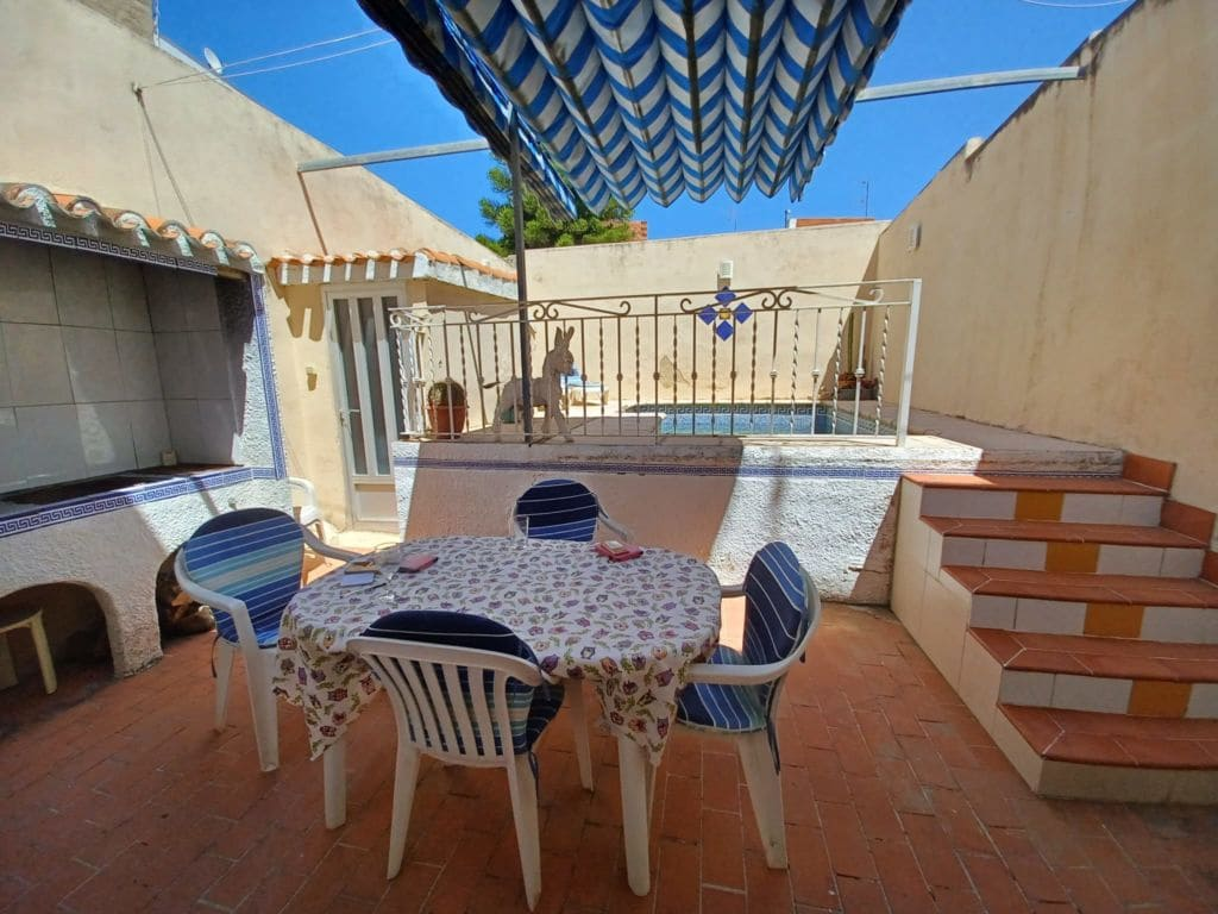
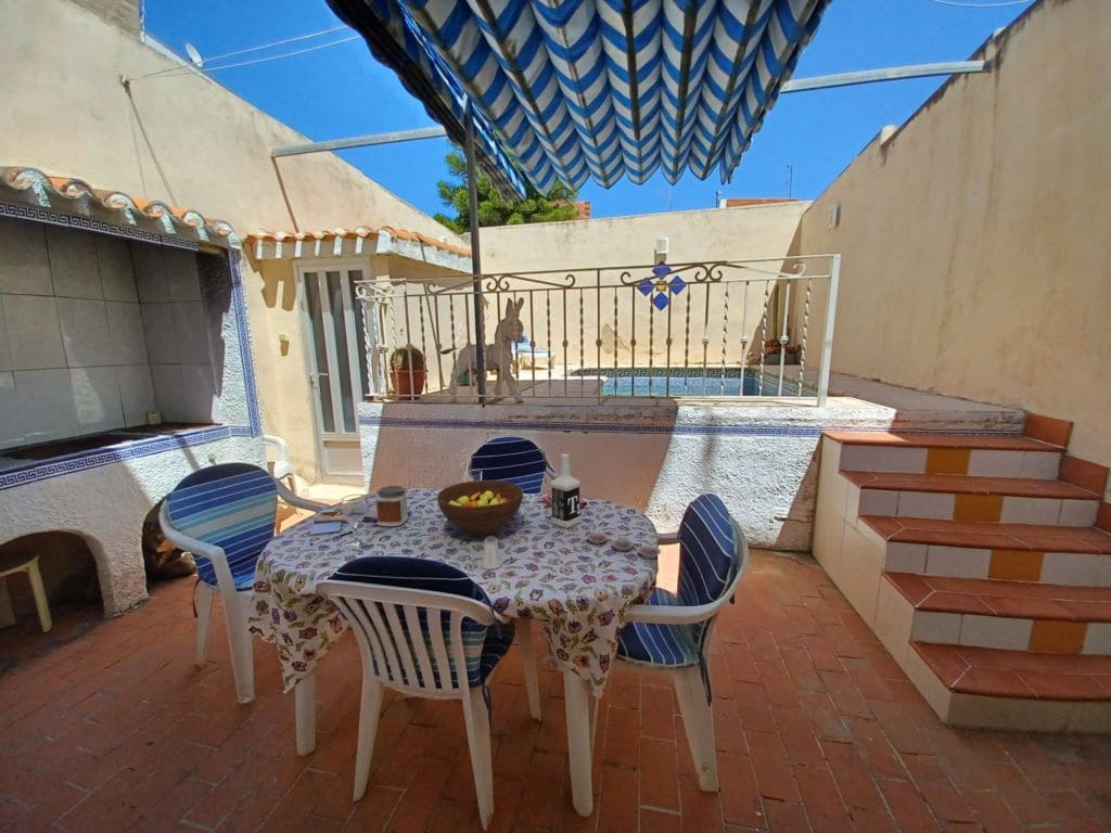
+ plate [585,531,662,559]
+ fruit bowl [436,479,524,536]
+ saltshaker [481,535,503,571]
+ vodka [549,453,582,529]
+ jar [374,485,409,527]
